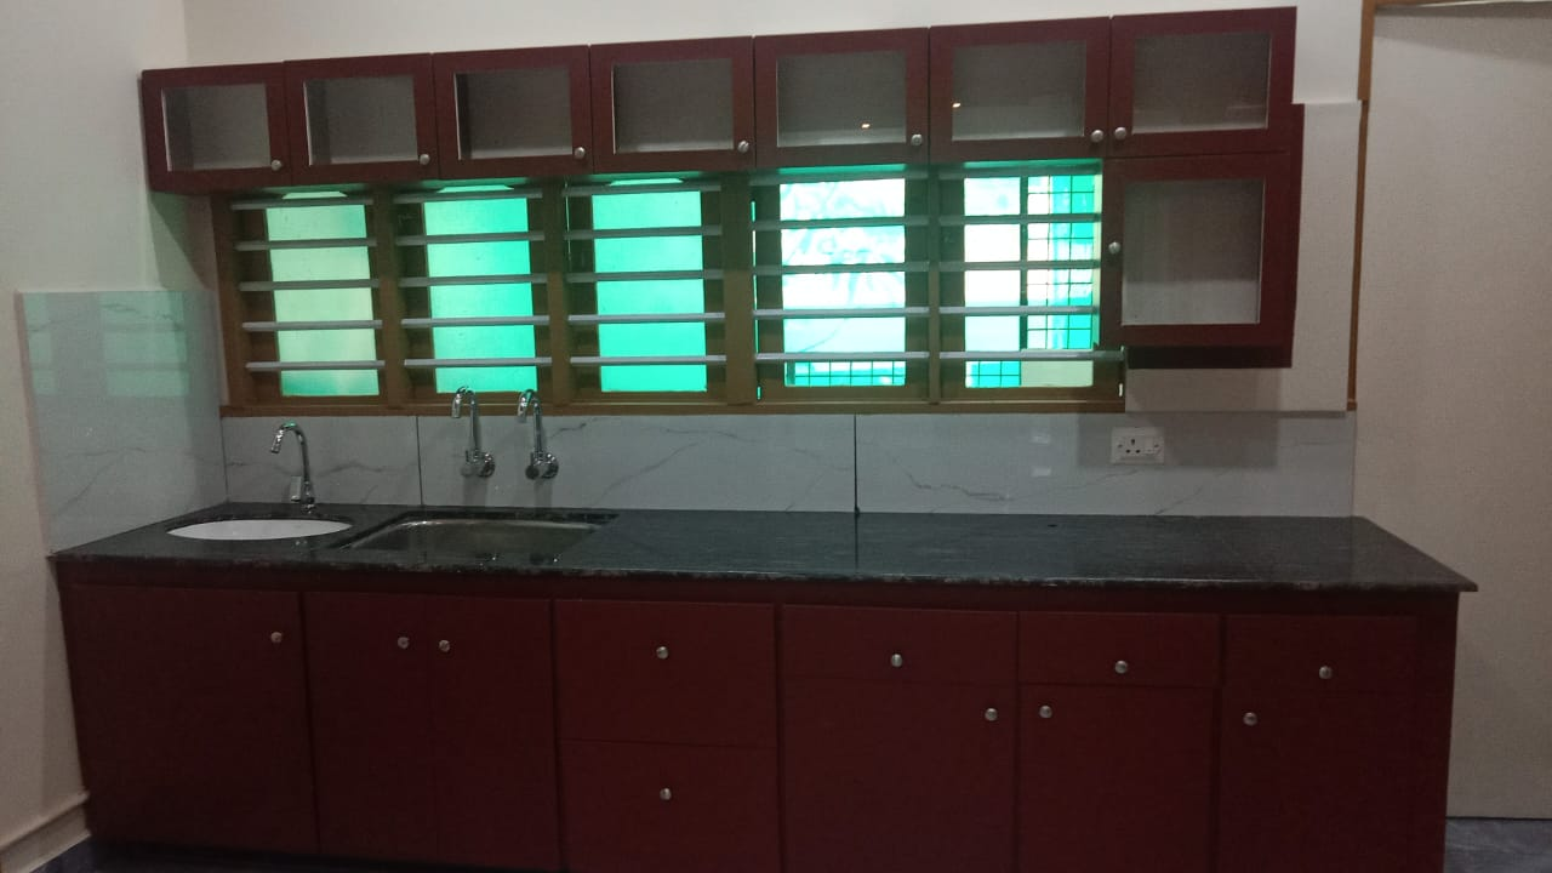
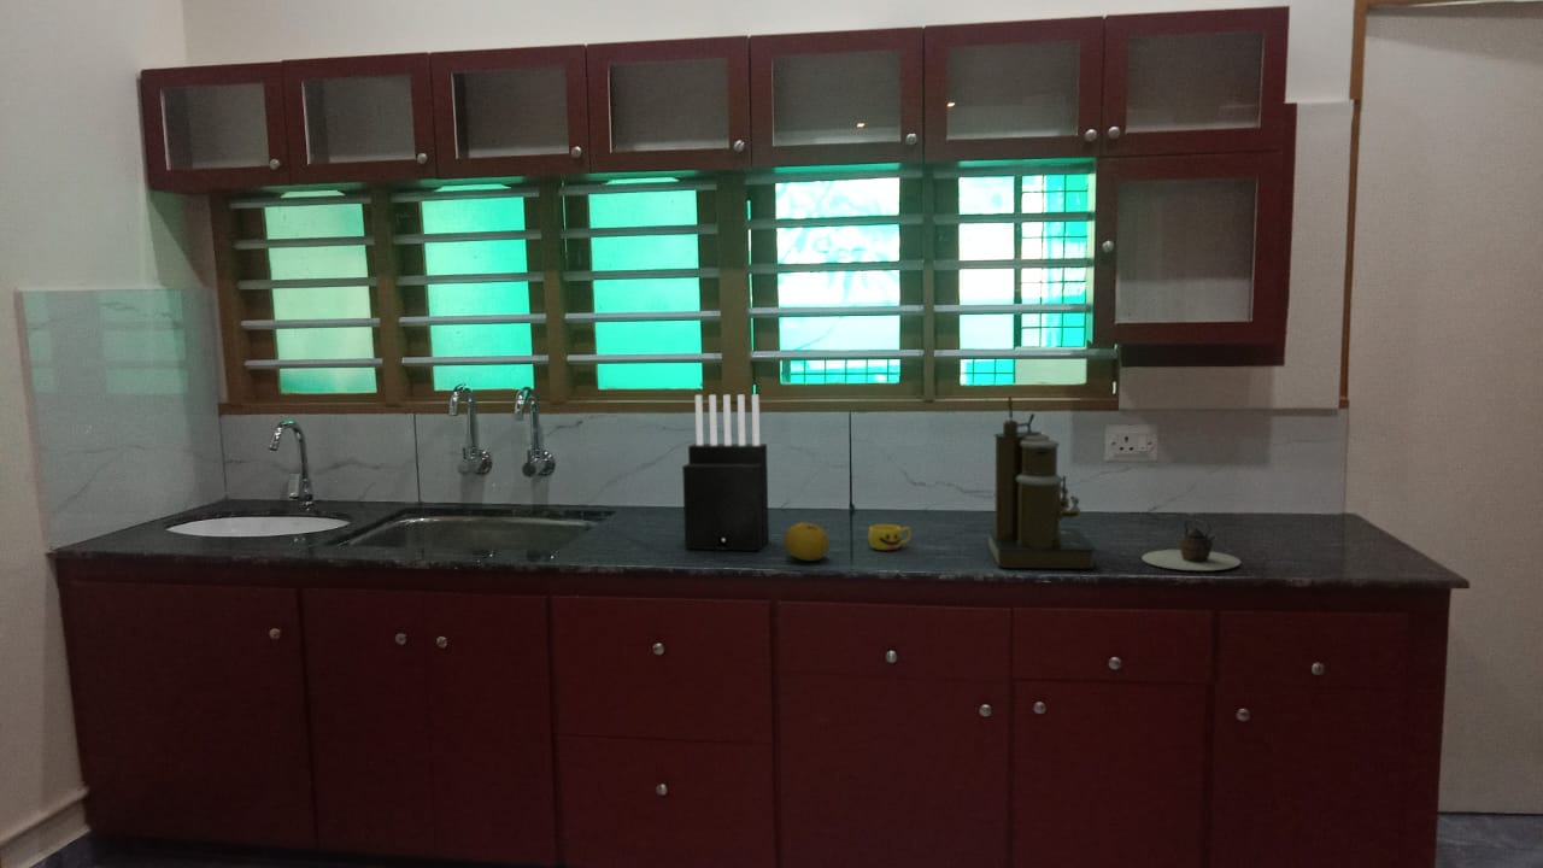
+ cup [867,523,913,551]
+ coffee maker [986,395,1097,569]
+ fruit [784,521,831,562]
+ teapot [1140,518,1242,571]
+ knife block [681,394,770,553]
